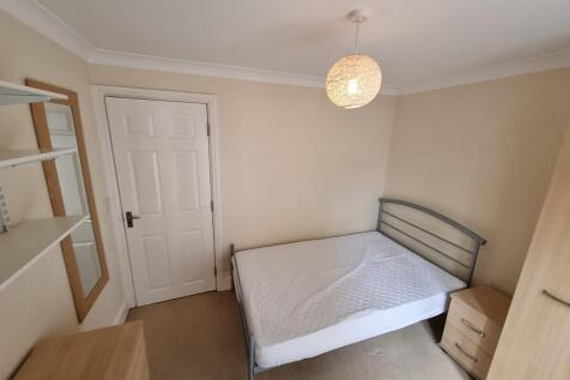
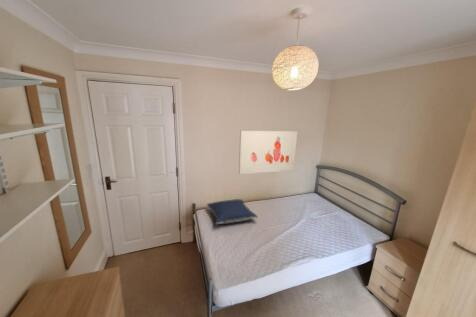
+ wall art [238,130,298,175]
+ pillow [206,198,258,225]
